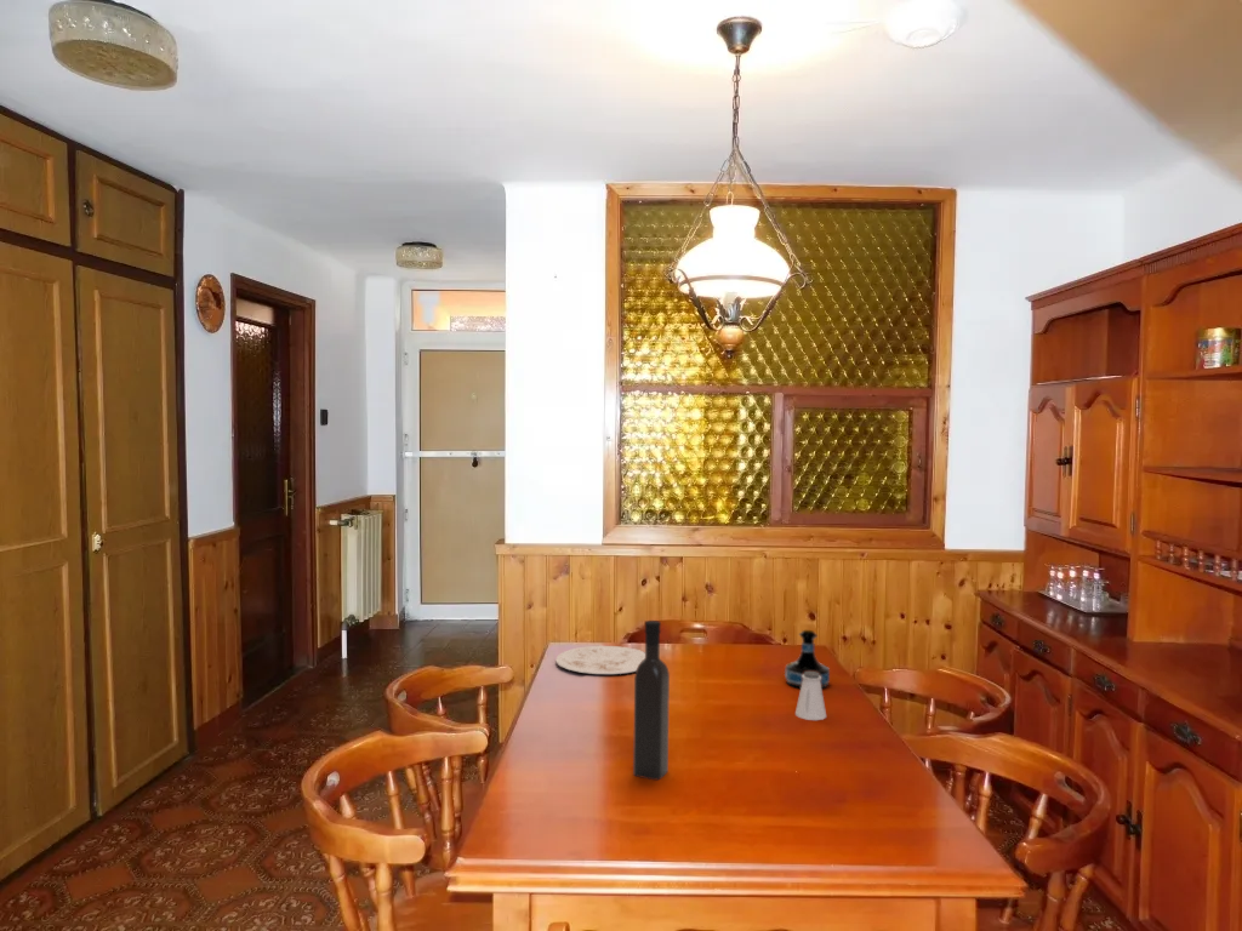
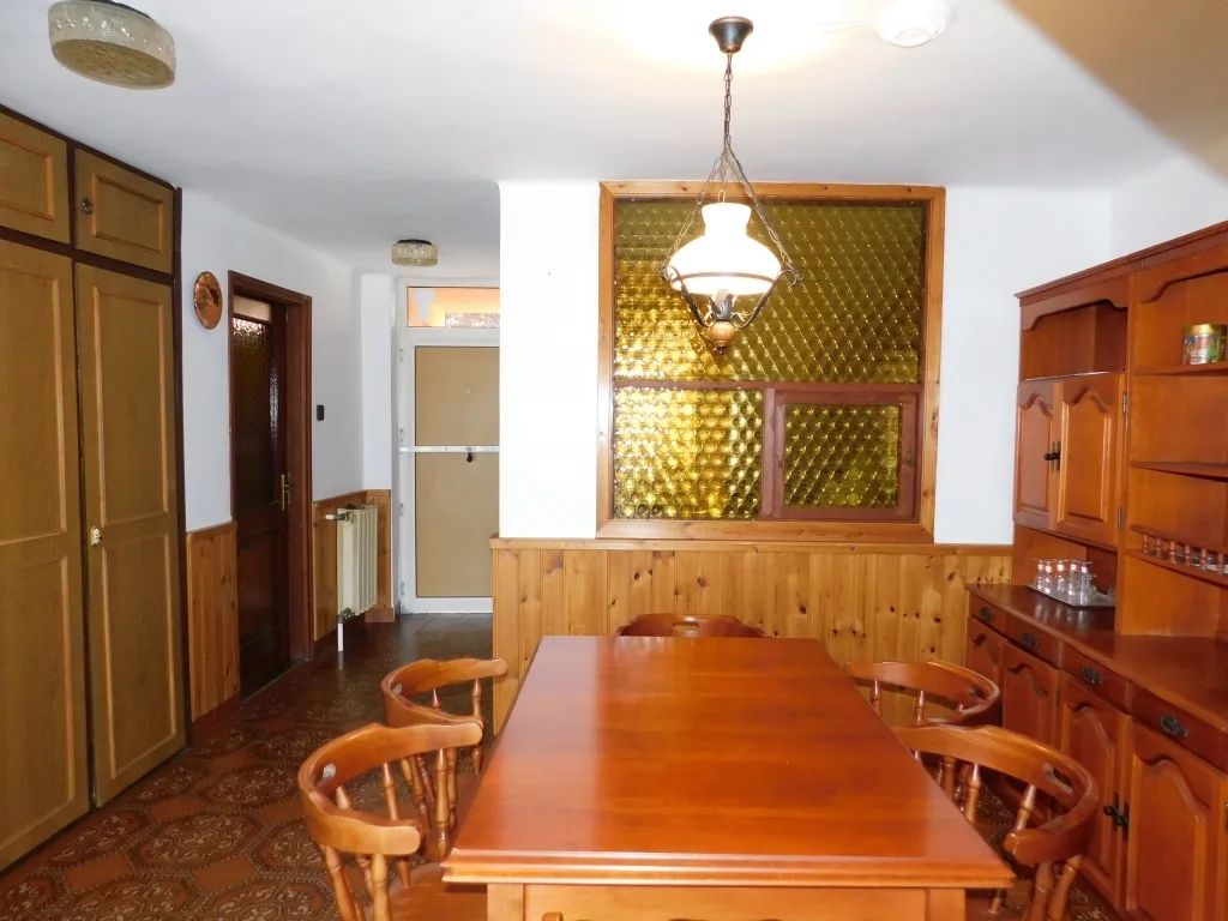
- wine bottle [632,619,671,781]
- tequila bottle [784,629,831,690]
- saltshaker [794,672,827,721]
- plate [554,645,645,675]
